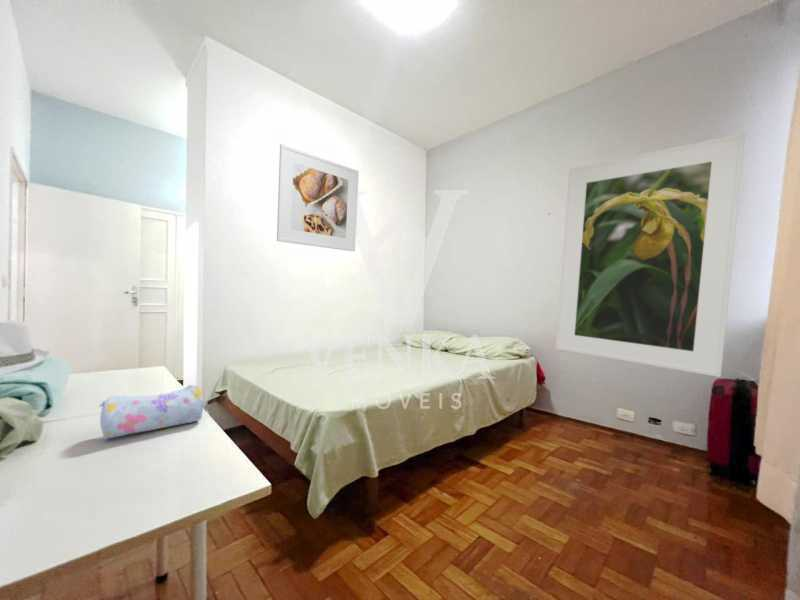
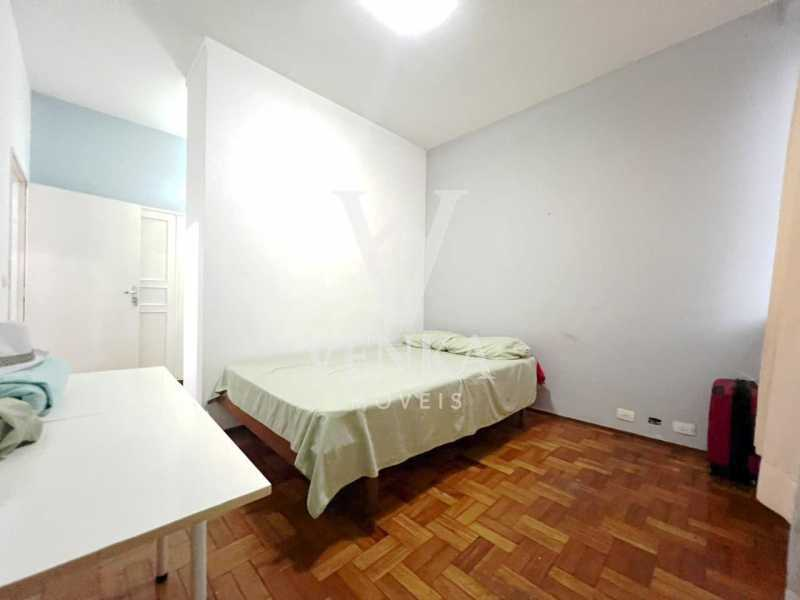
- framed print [276,143,360,252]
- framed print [555,132,746,378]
- pencil case [98,384,205,440]
